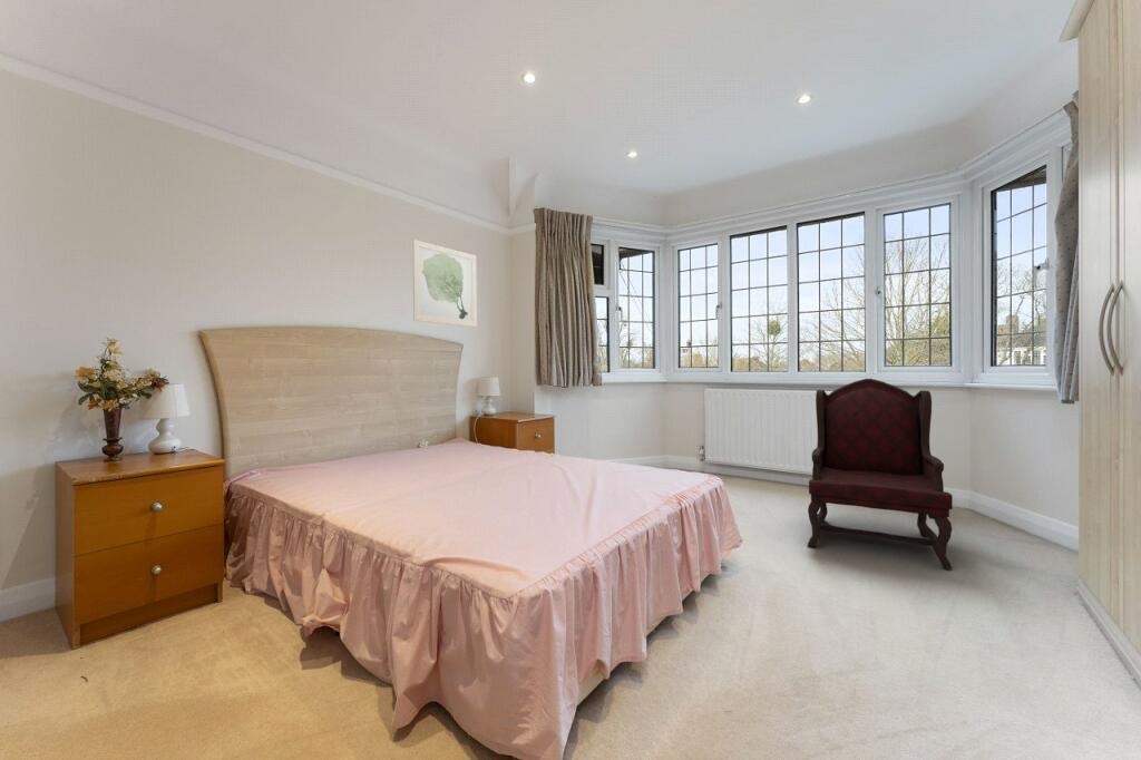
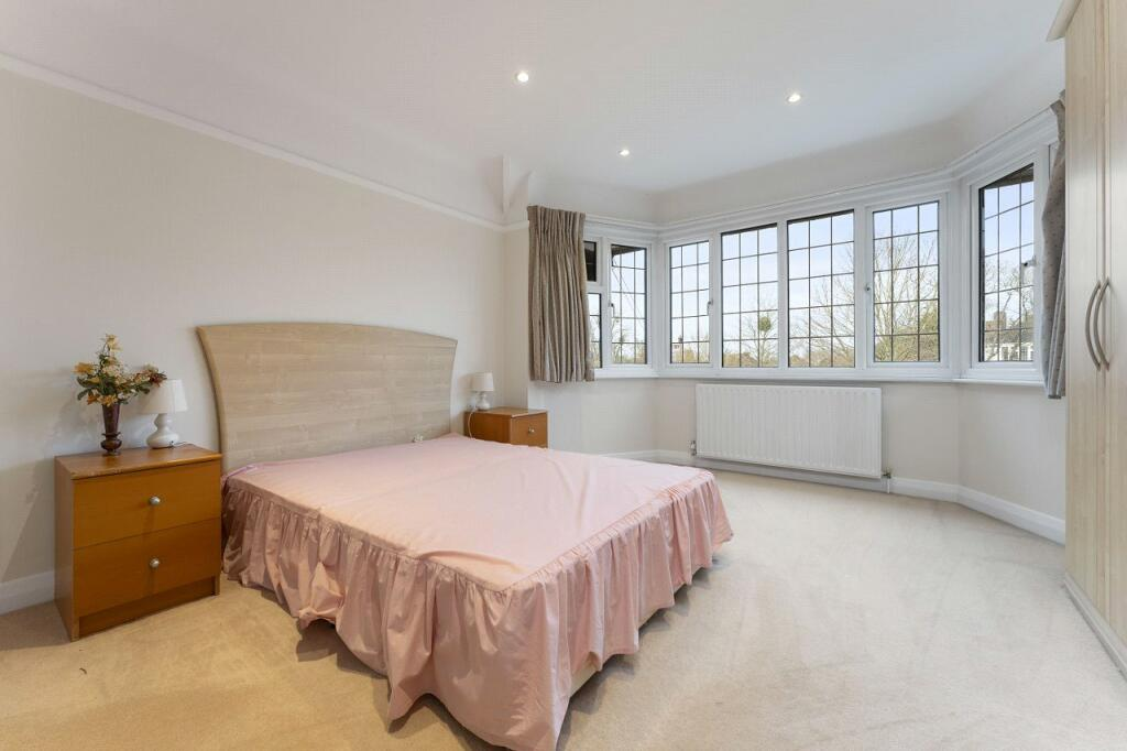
- armchair [807,378,954,569]
- wall art [412,238,478,328]
